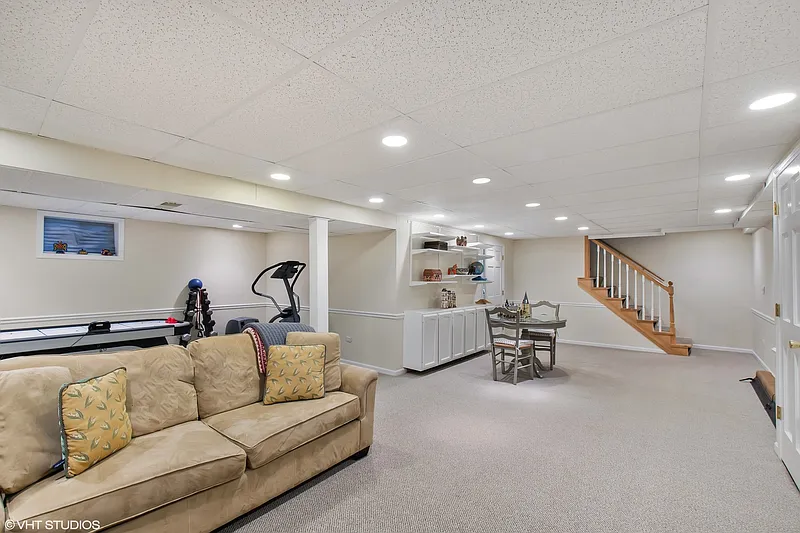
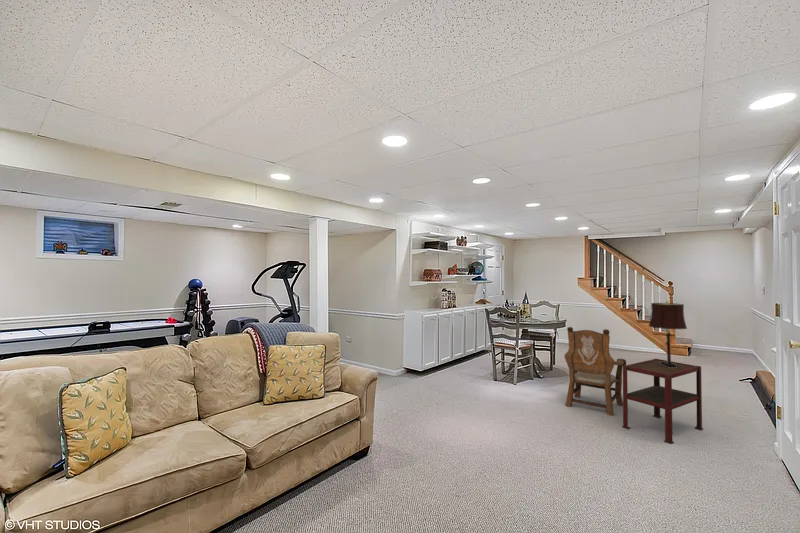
+ table lamp [648,300,688,368]
+ armchair [564,326,627,417]
+ side table [621,358,704,445]
